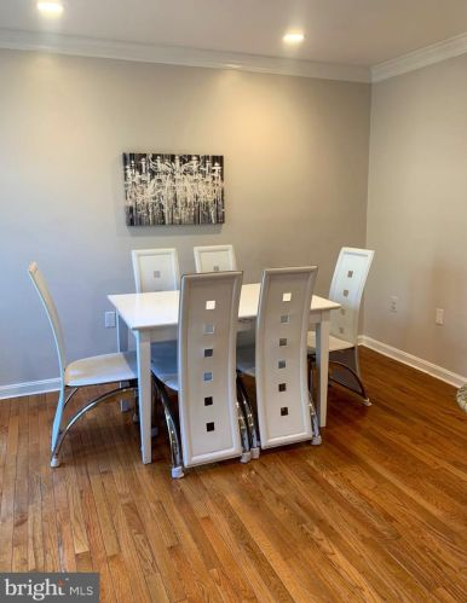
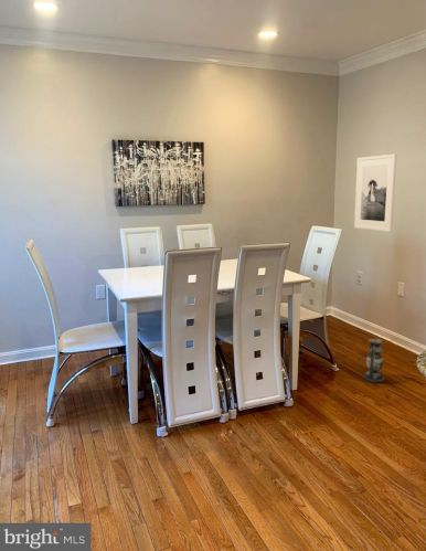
+ lantern [356,337,385,384]
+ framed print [353,153,397,233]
